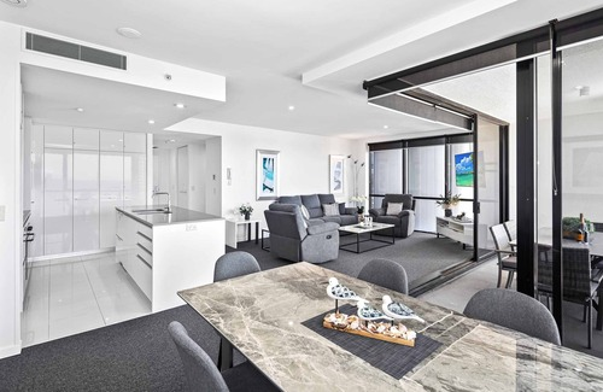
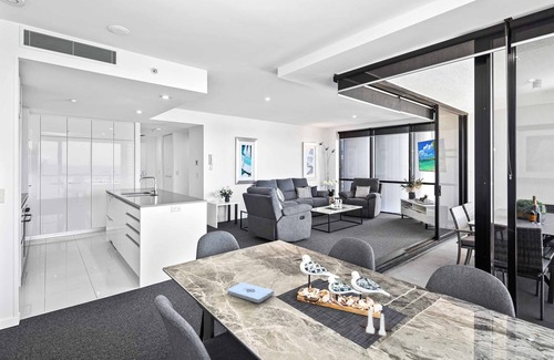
+ notepad [226,281,275,304]
+ salt and pepper shaker set [359,309,392,337]
